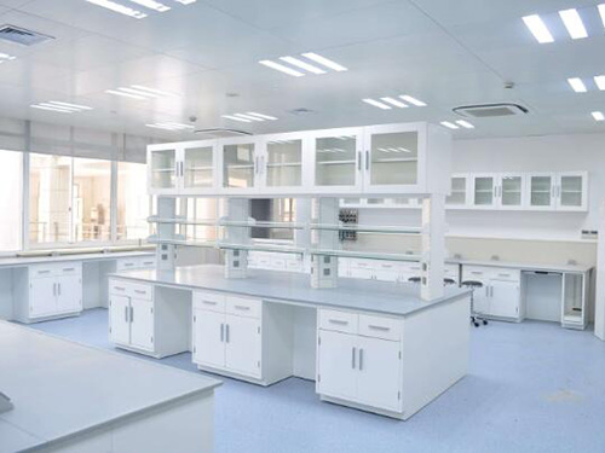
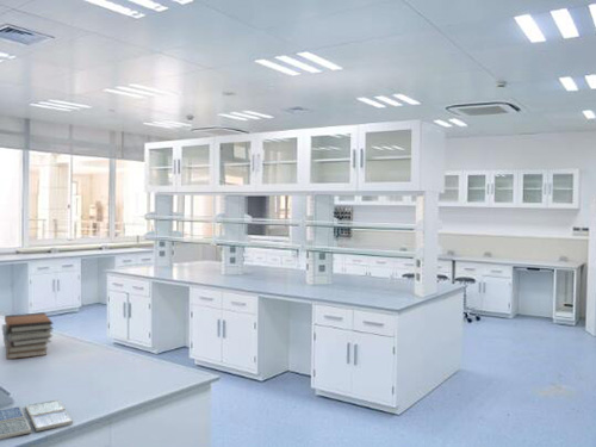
+ drink coaster [0,398,74,440]
+ book stack [1,311,55,360]
